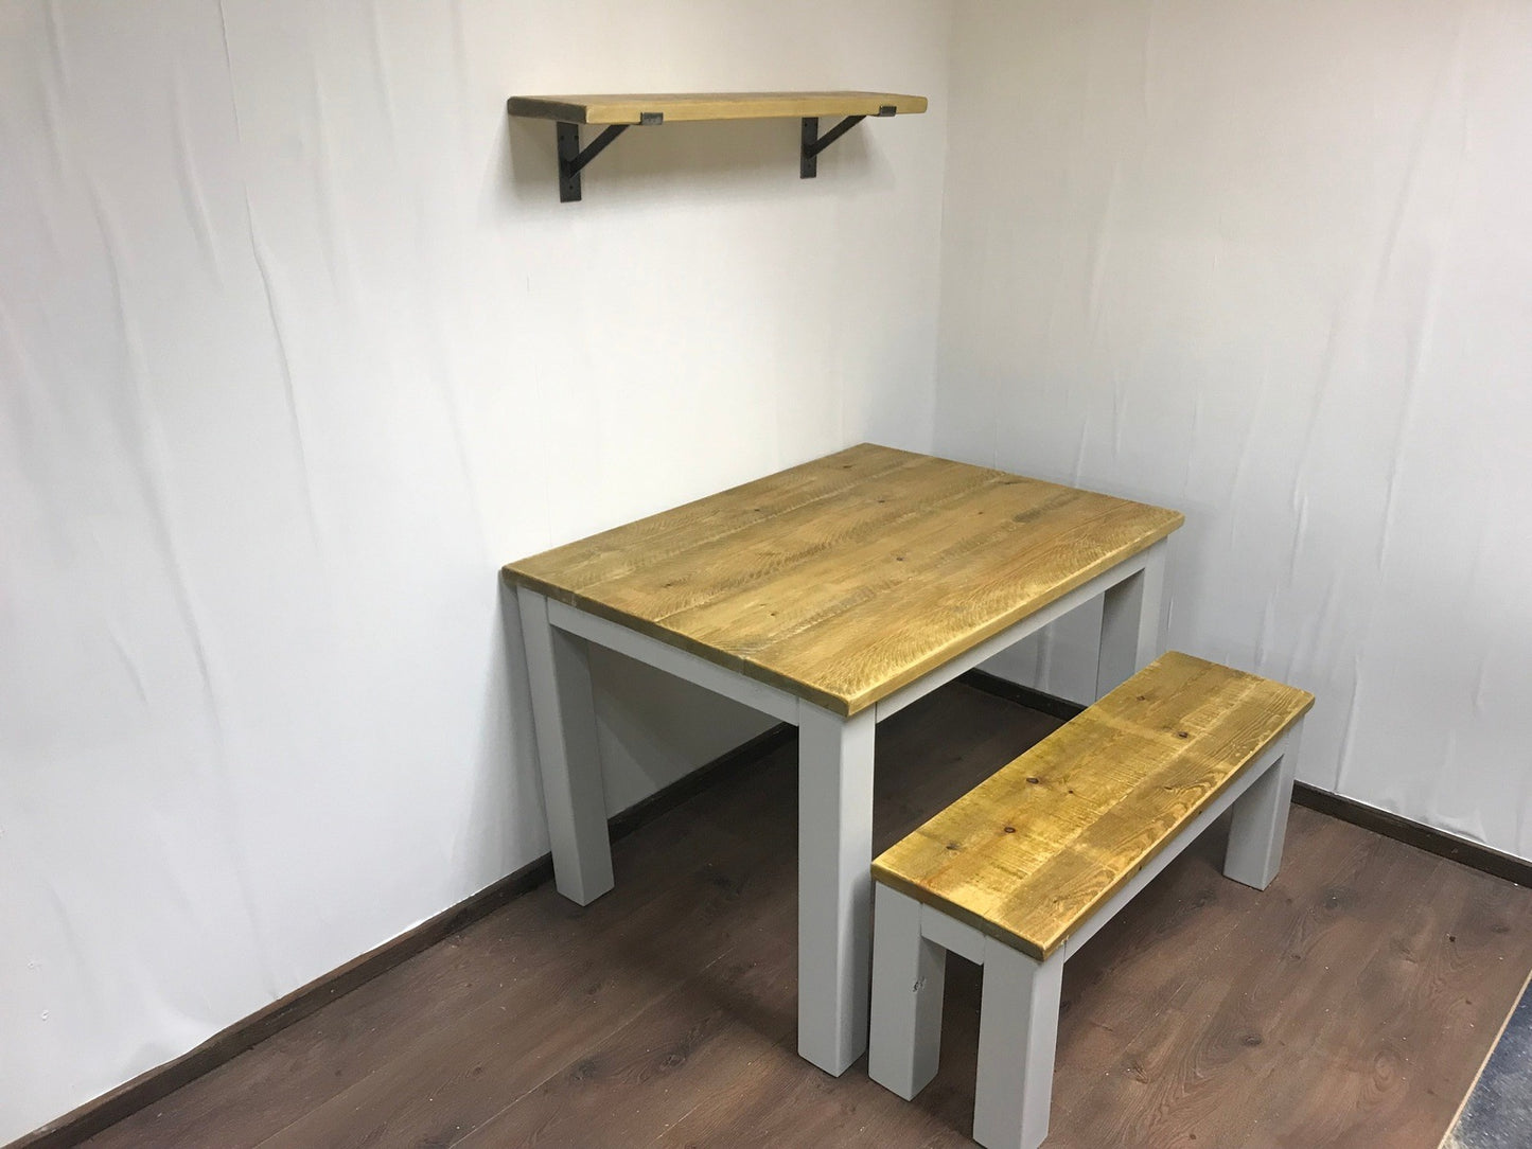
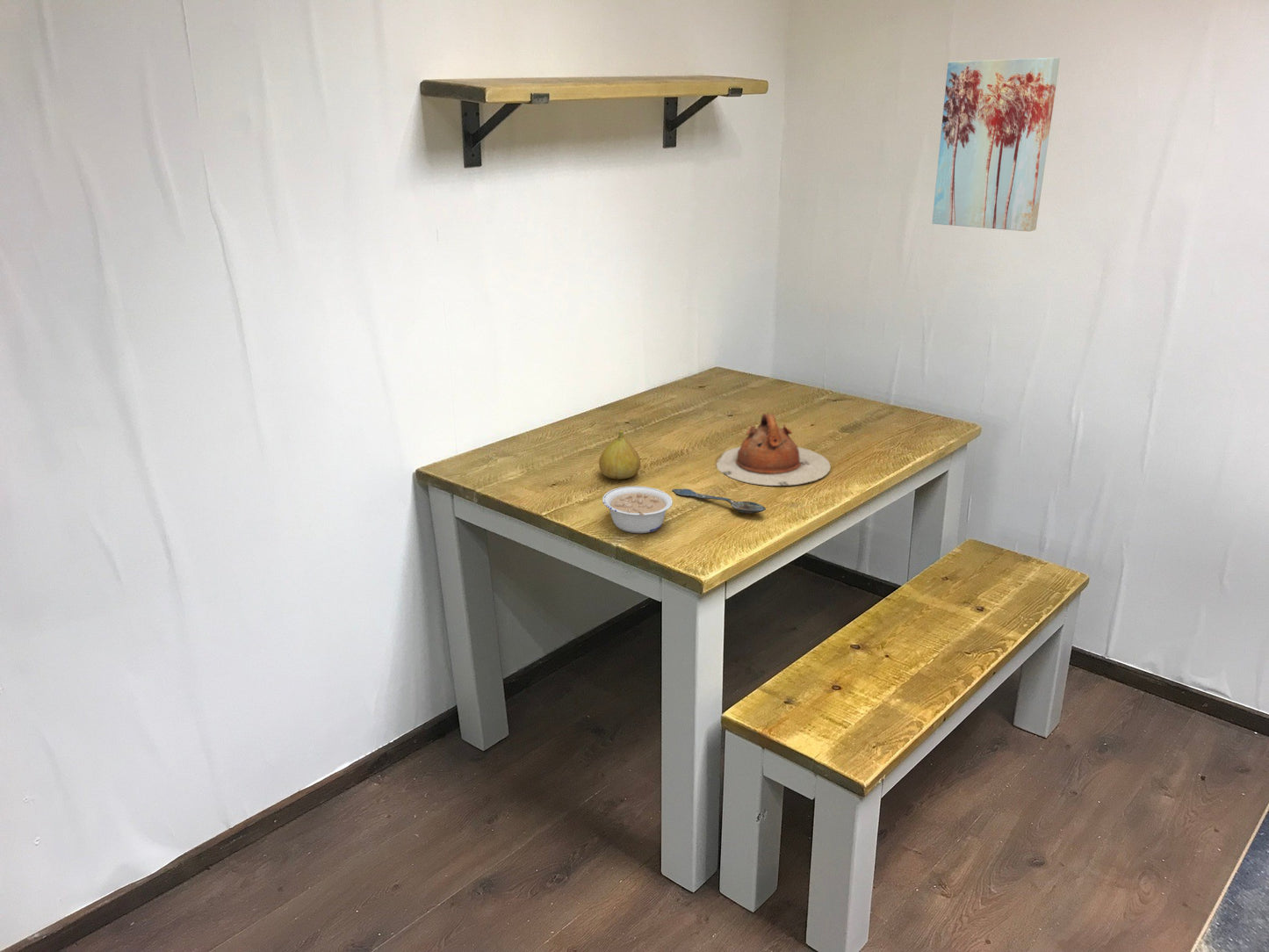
+ legume [602,486,674,534]
+ spoon [671,487,767,515]
+ fruit [598,429,641,480]
+ teapot [715,413,832,487]
+ wall art [931,57,1061,233]
